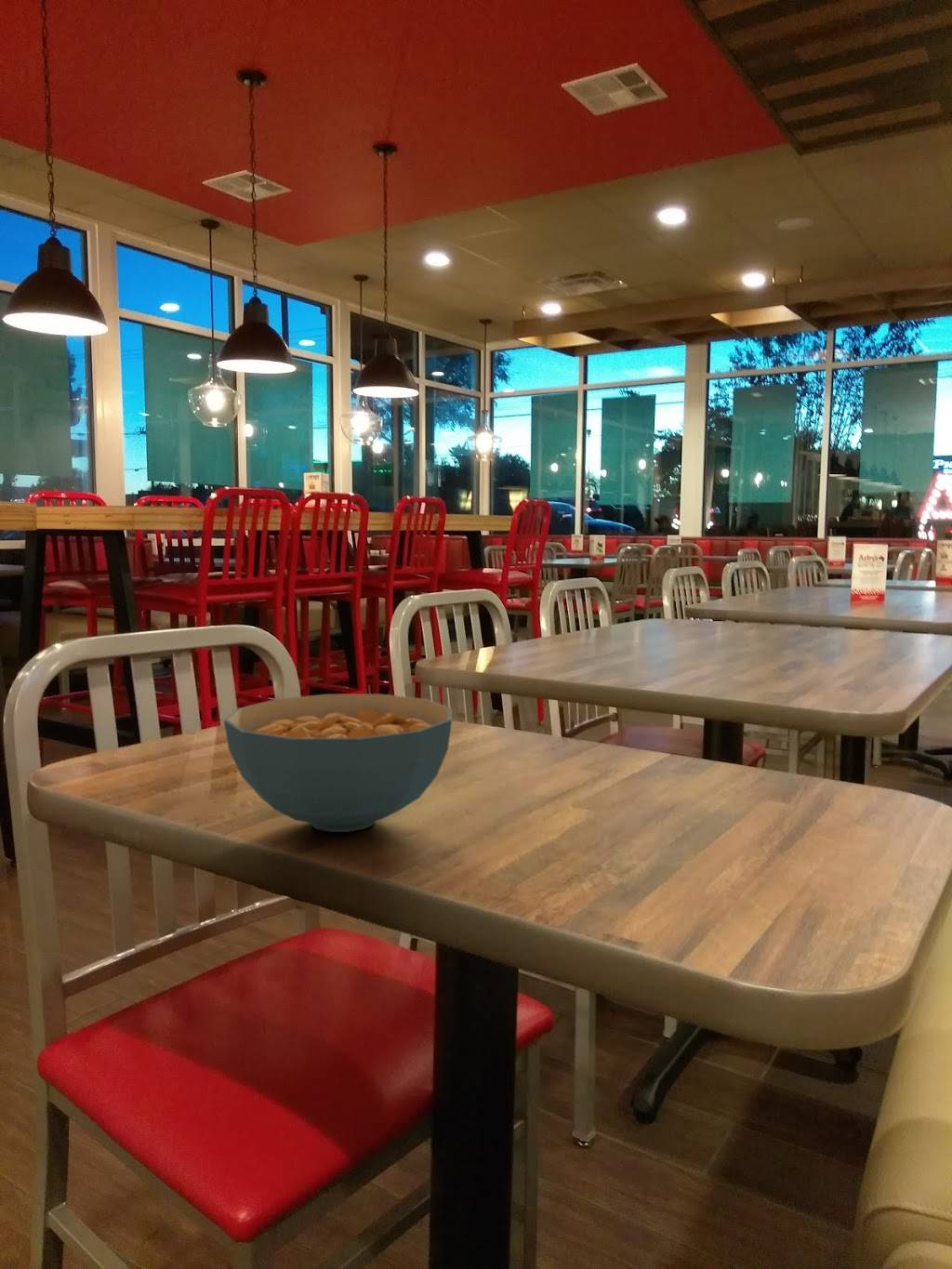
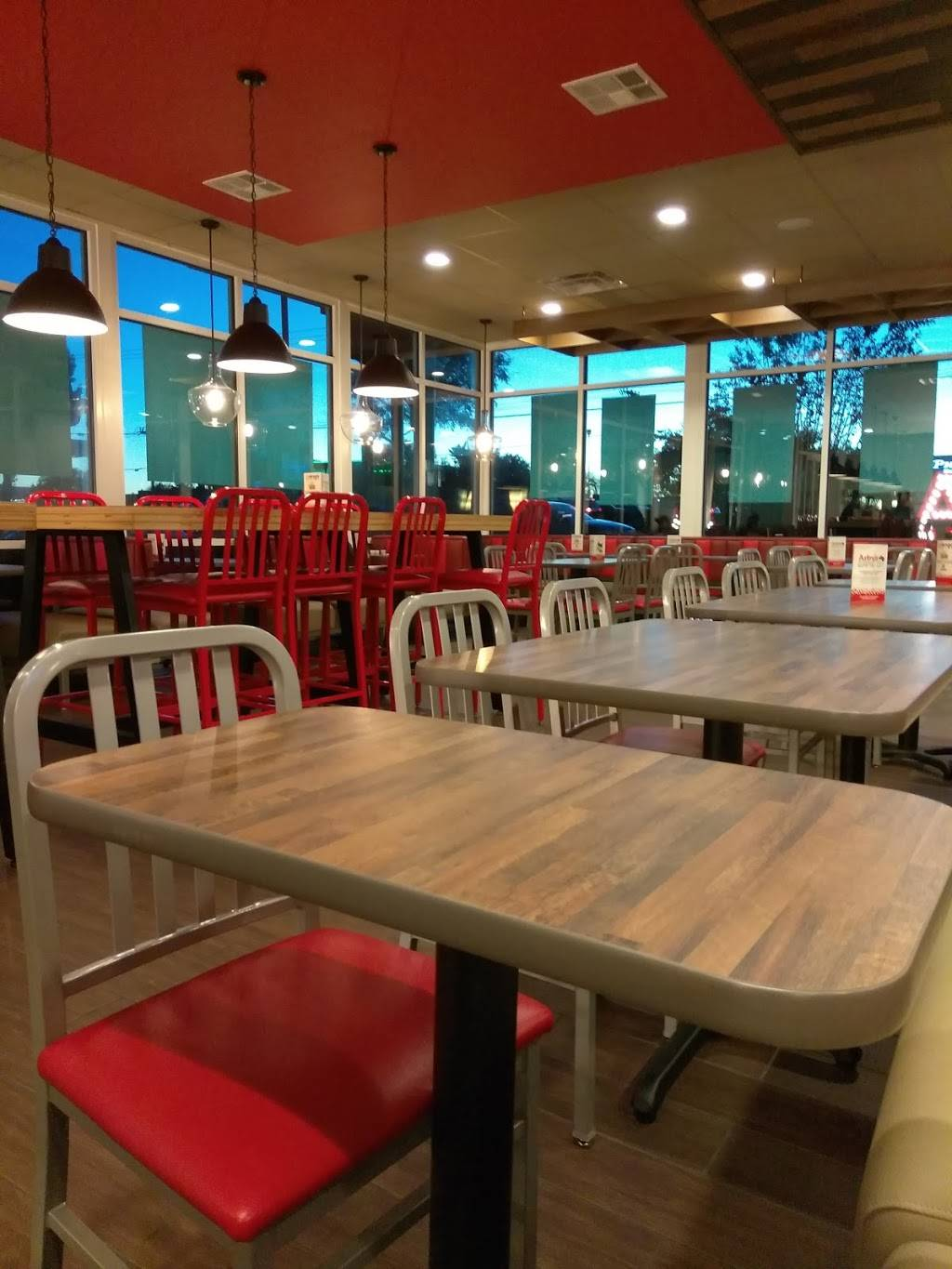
- cereal bowl [223,694,453,833]
